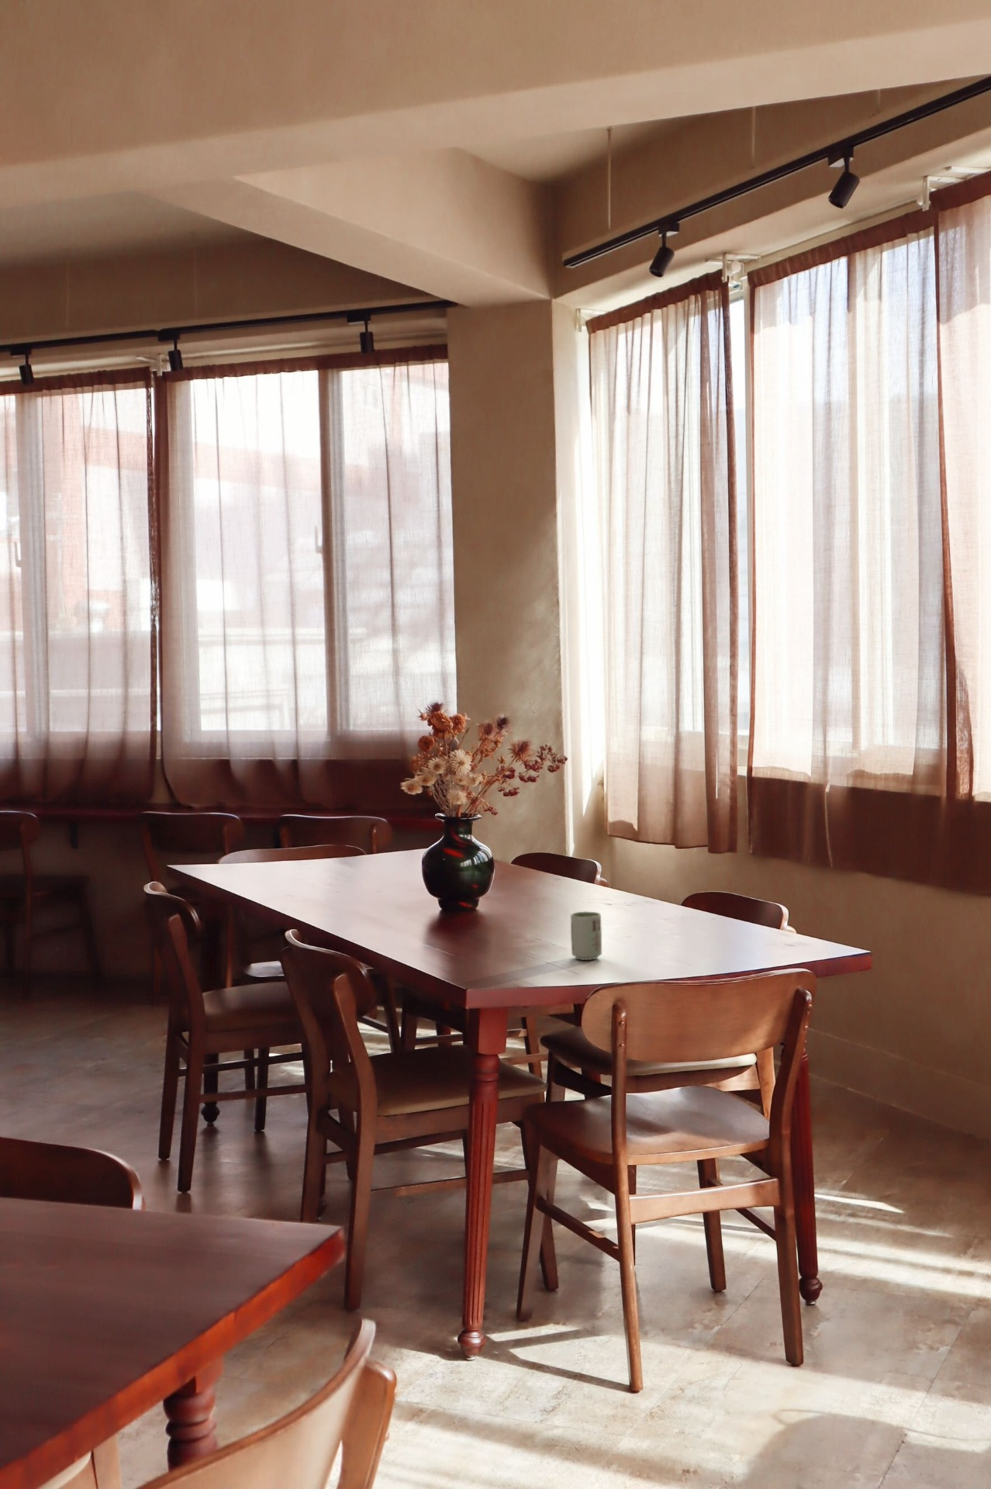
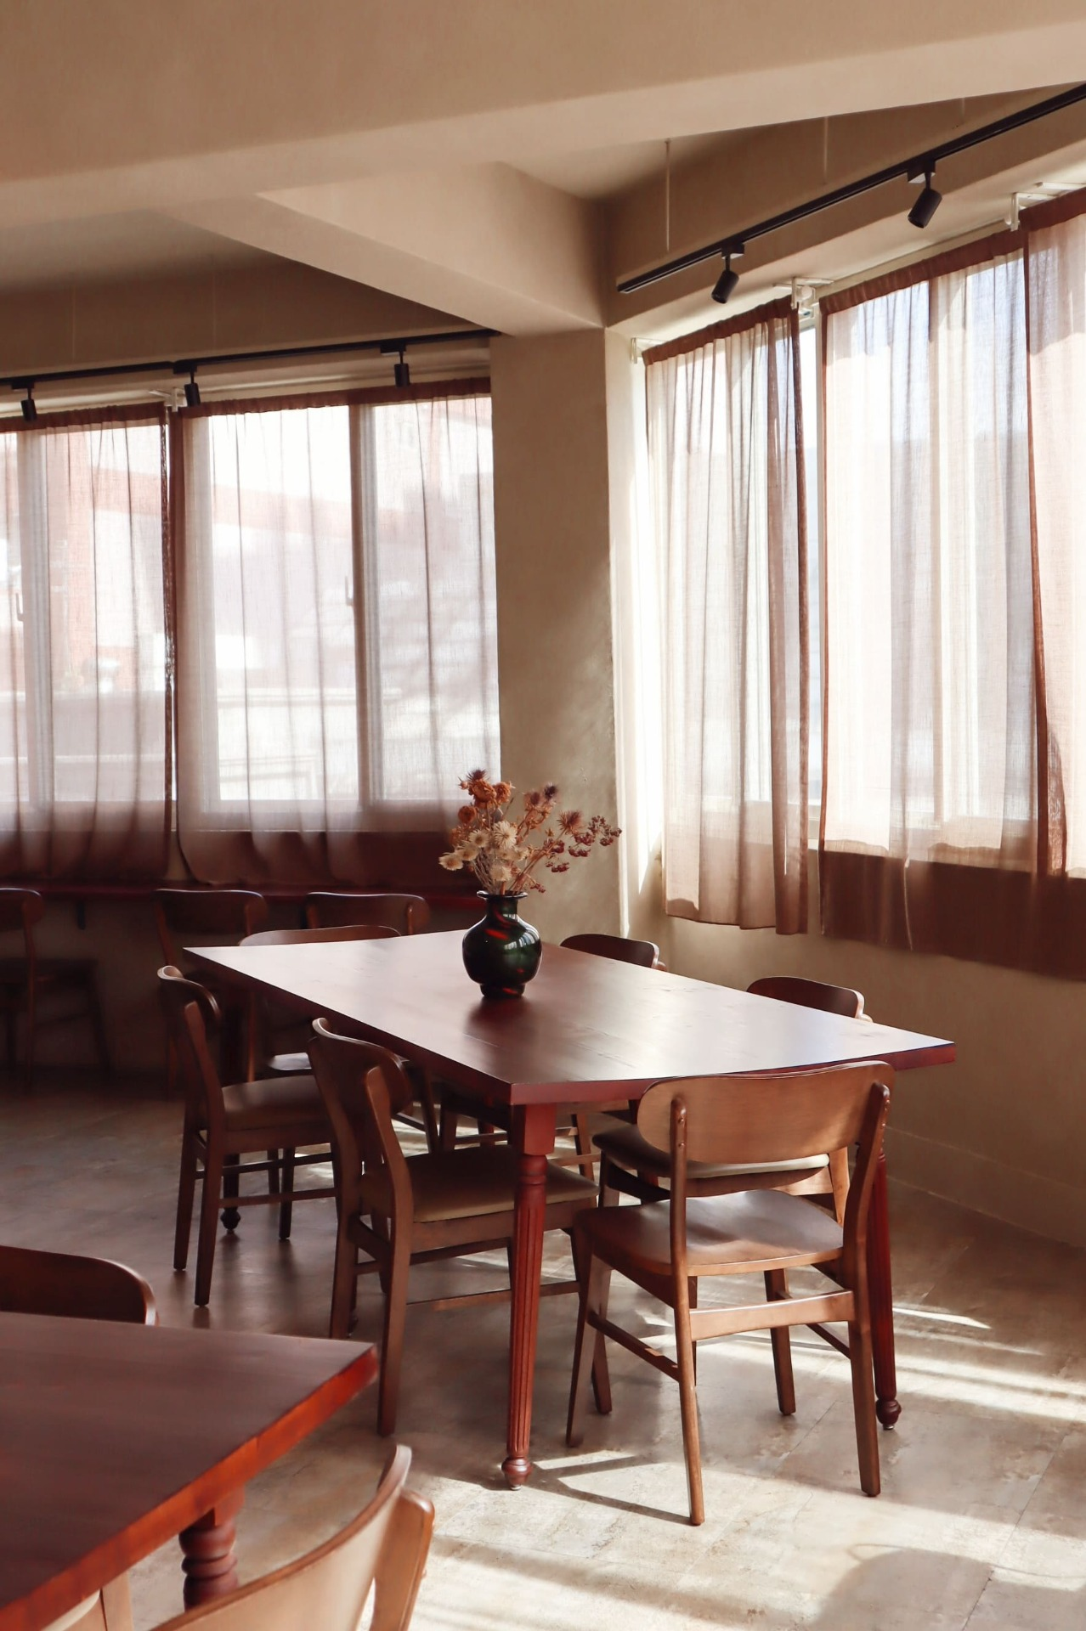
- cup [570,910,603,961]
